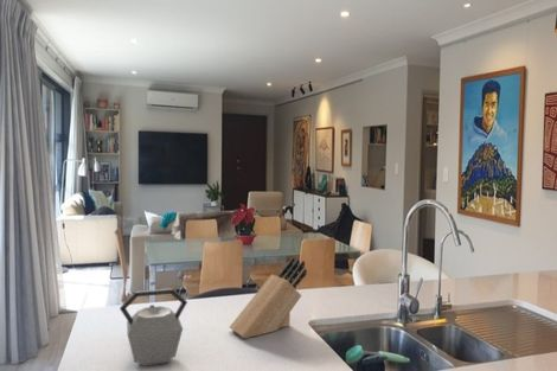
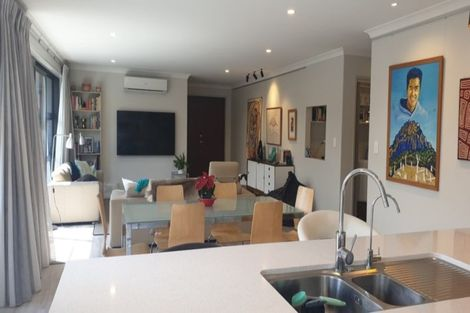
- kettle [119,287,188,367]
- knife block [229,256,308,339]
